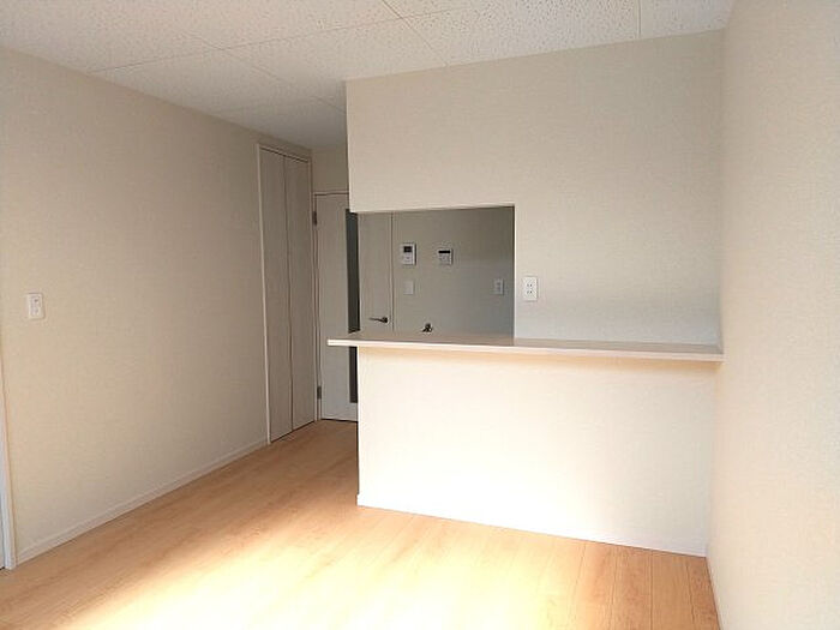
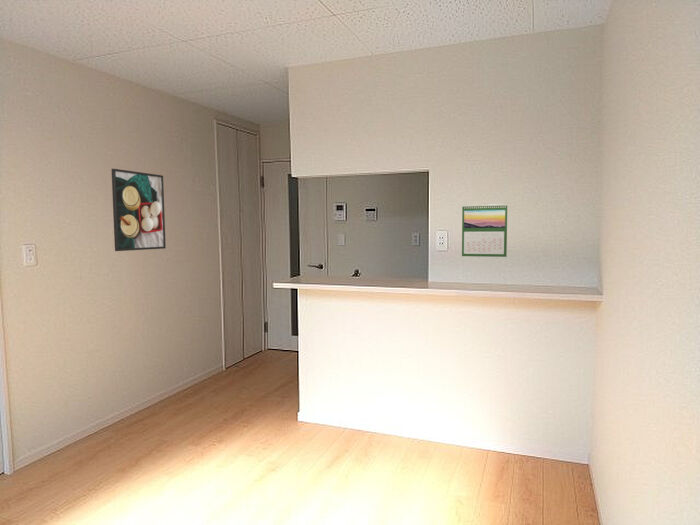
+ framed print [111,168,167,252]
+ calendar [461,203,508,258]
